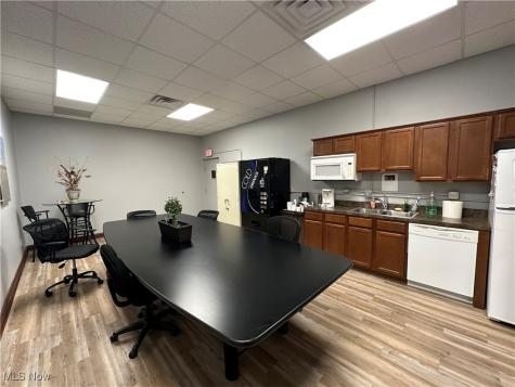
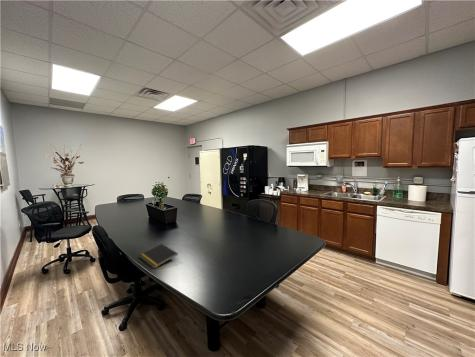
+ notepad [139,243,179,269]
